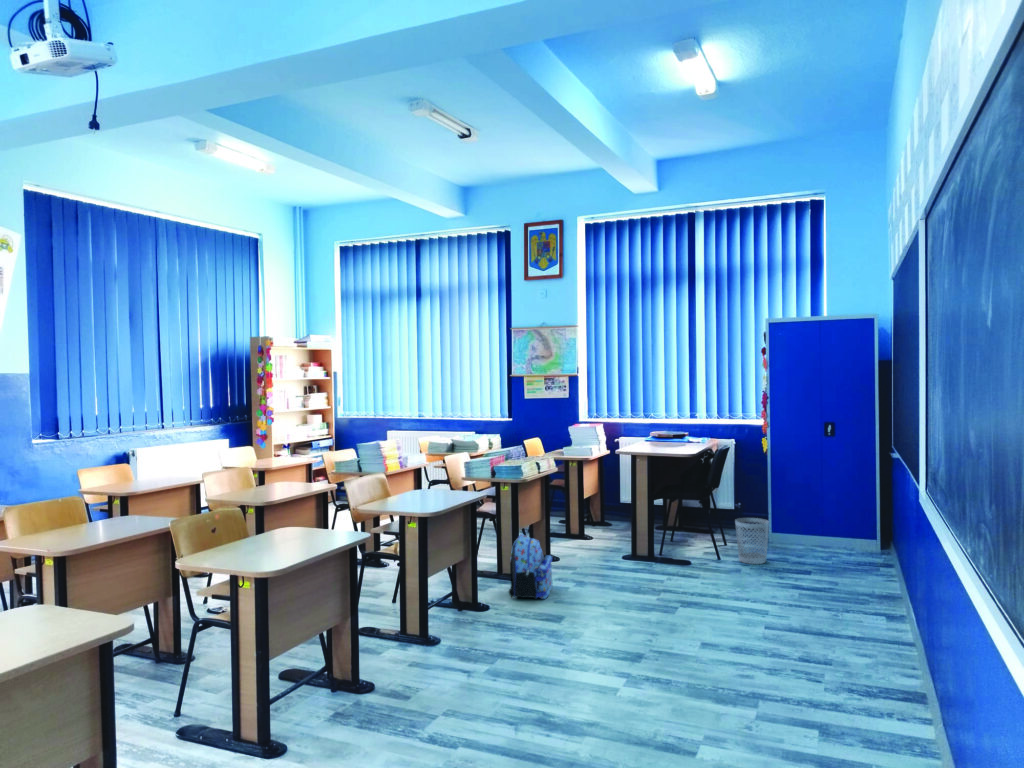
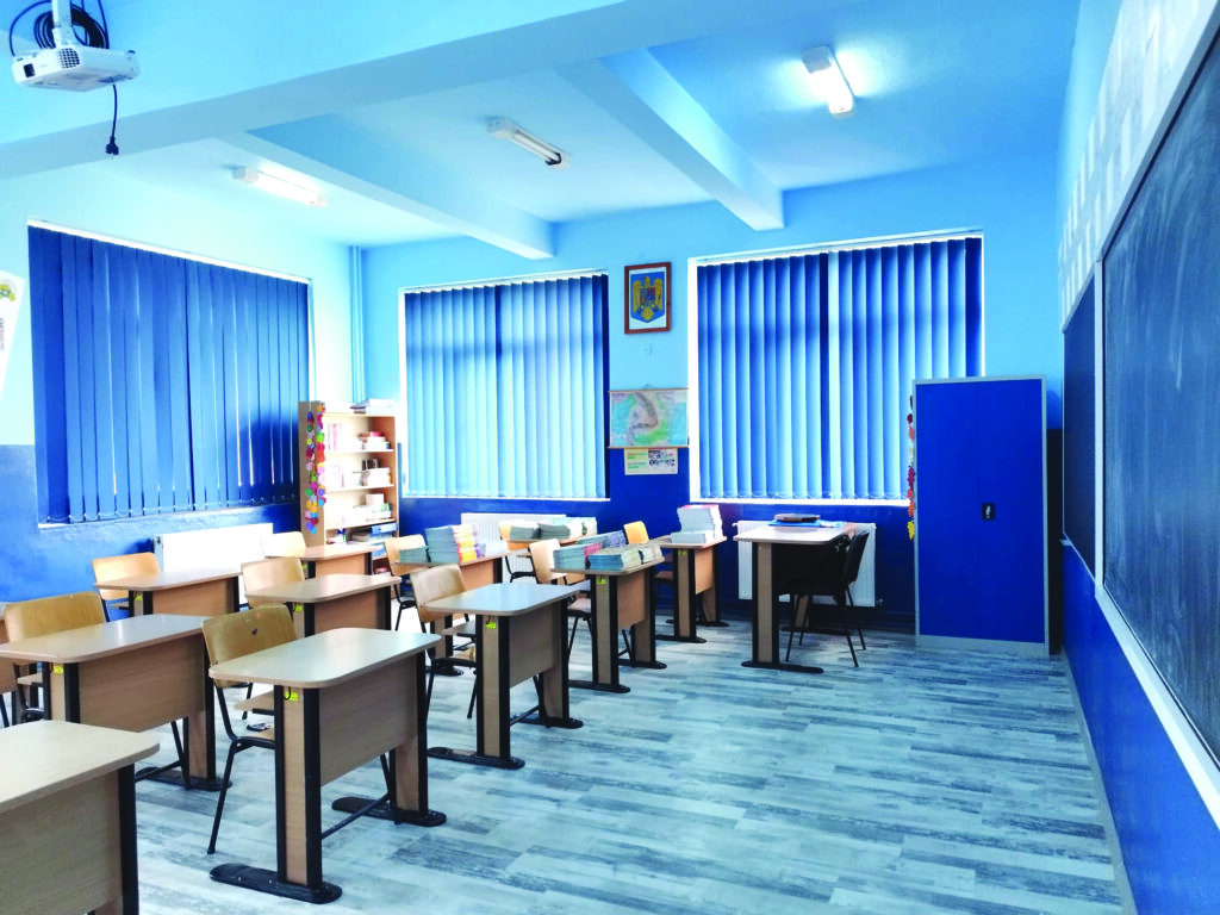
- wastebasket [734,517,770,565]
- backpack [507,533,554,600]
